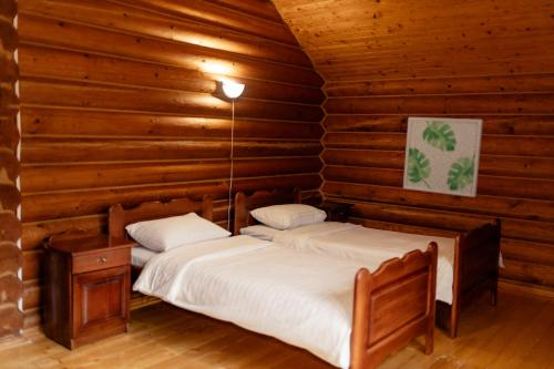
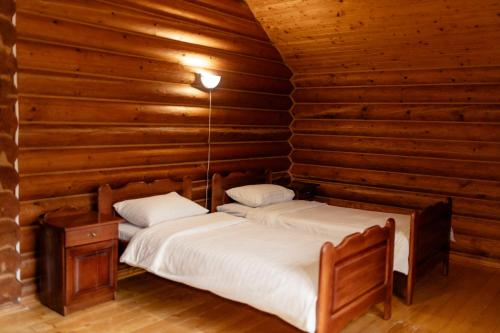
- wall art [402,116,484,198]
